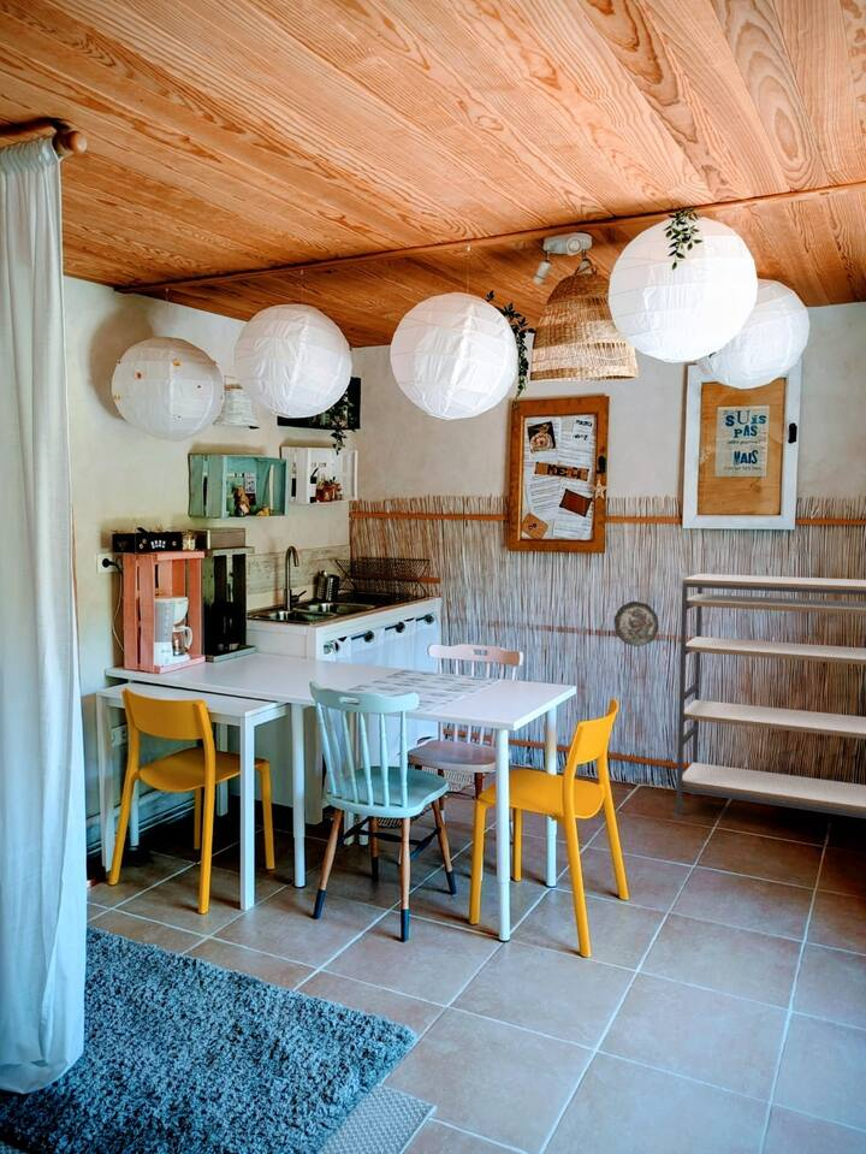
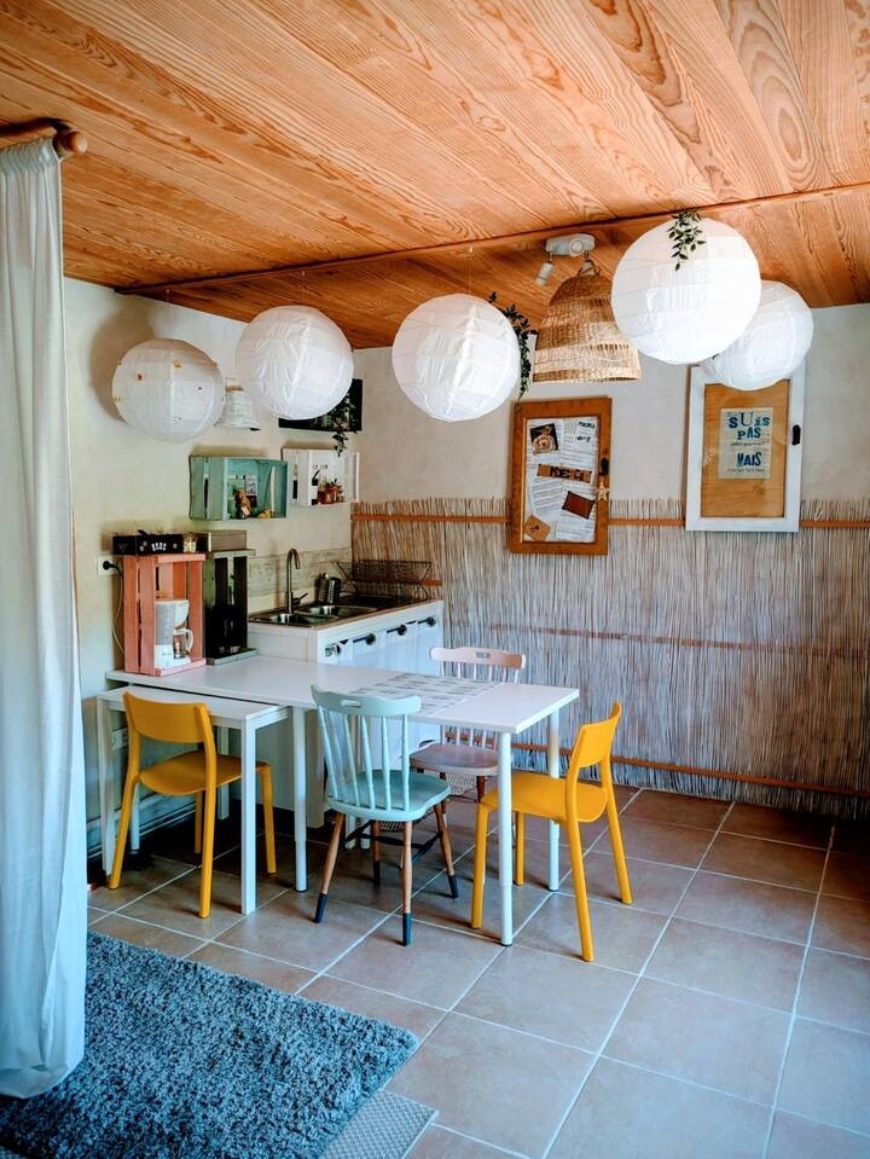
- shelving unit [674,573,866,819]
- decorative plate [613,600,659,647]
